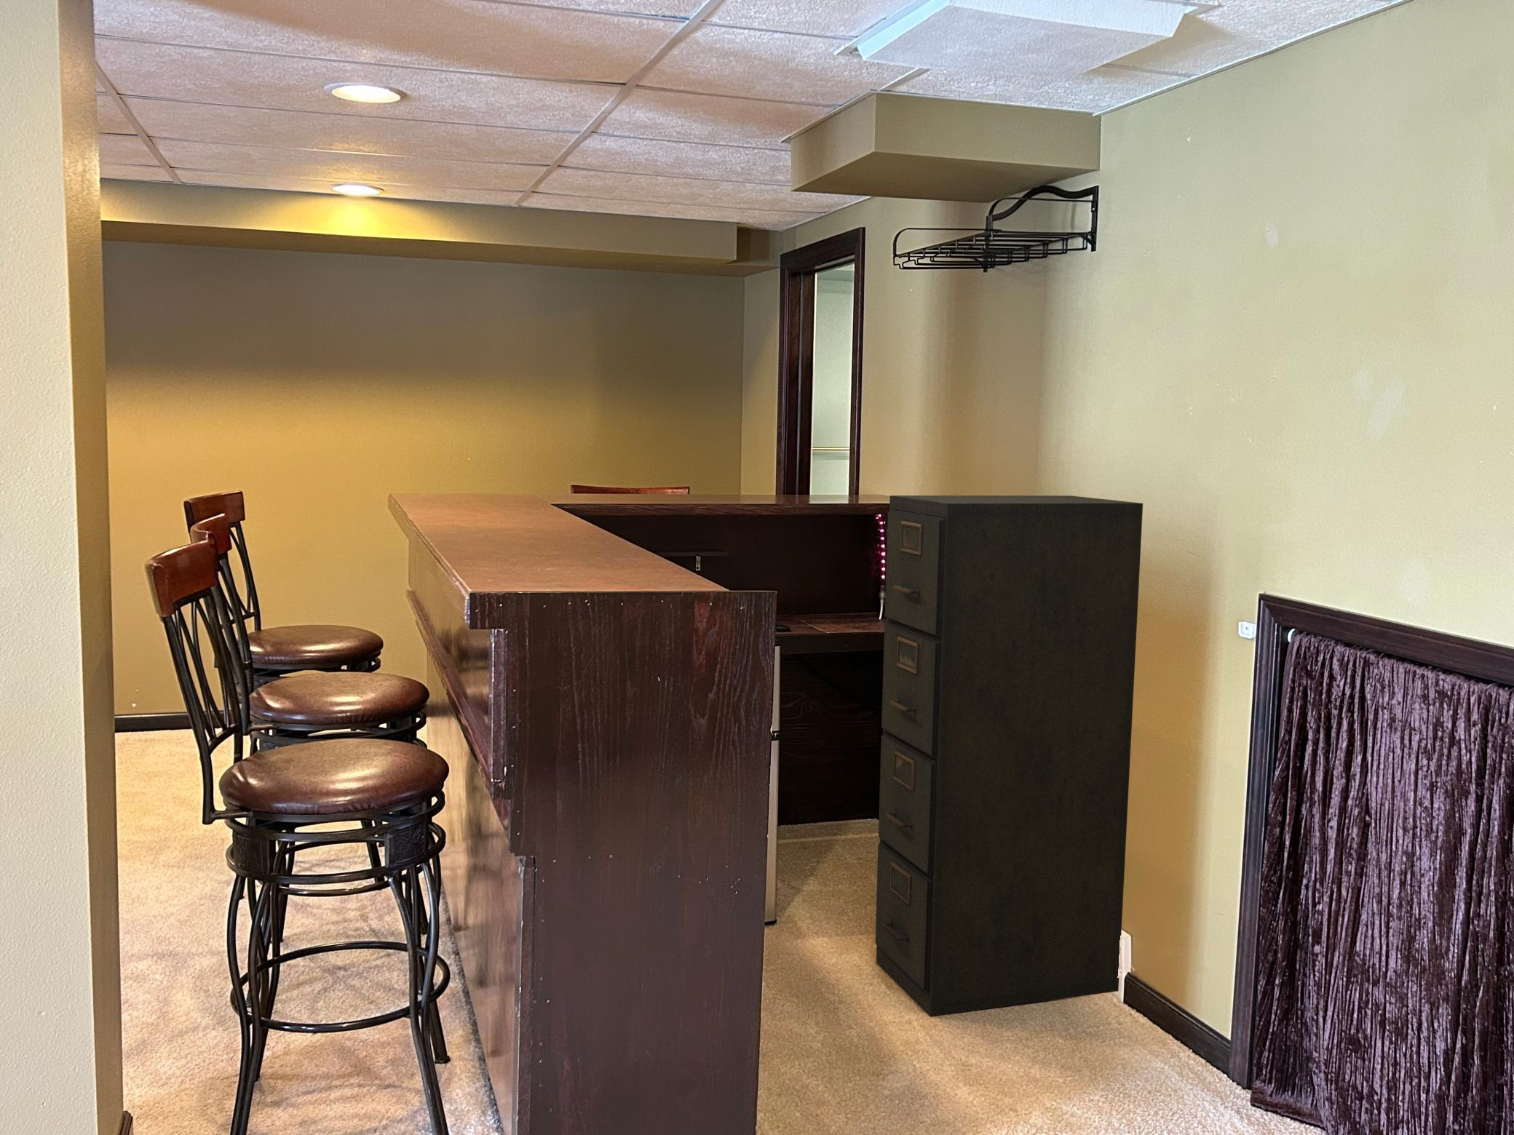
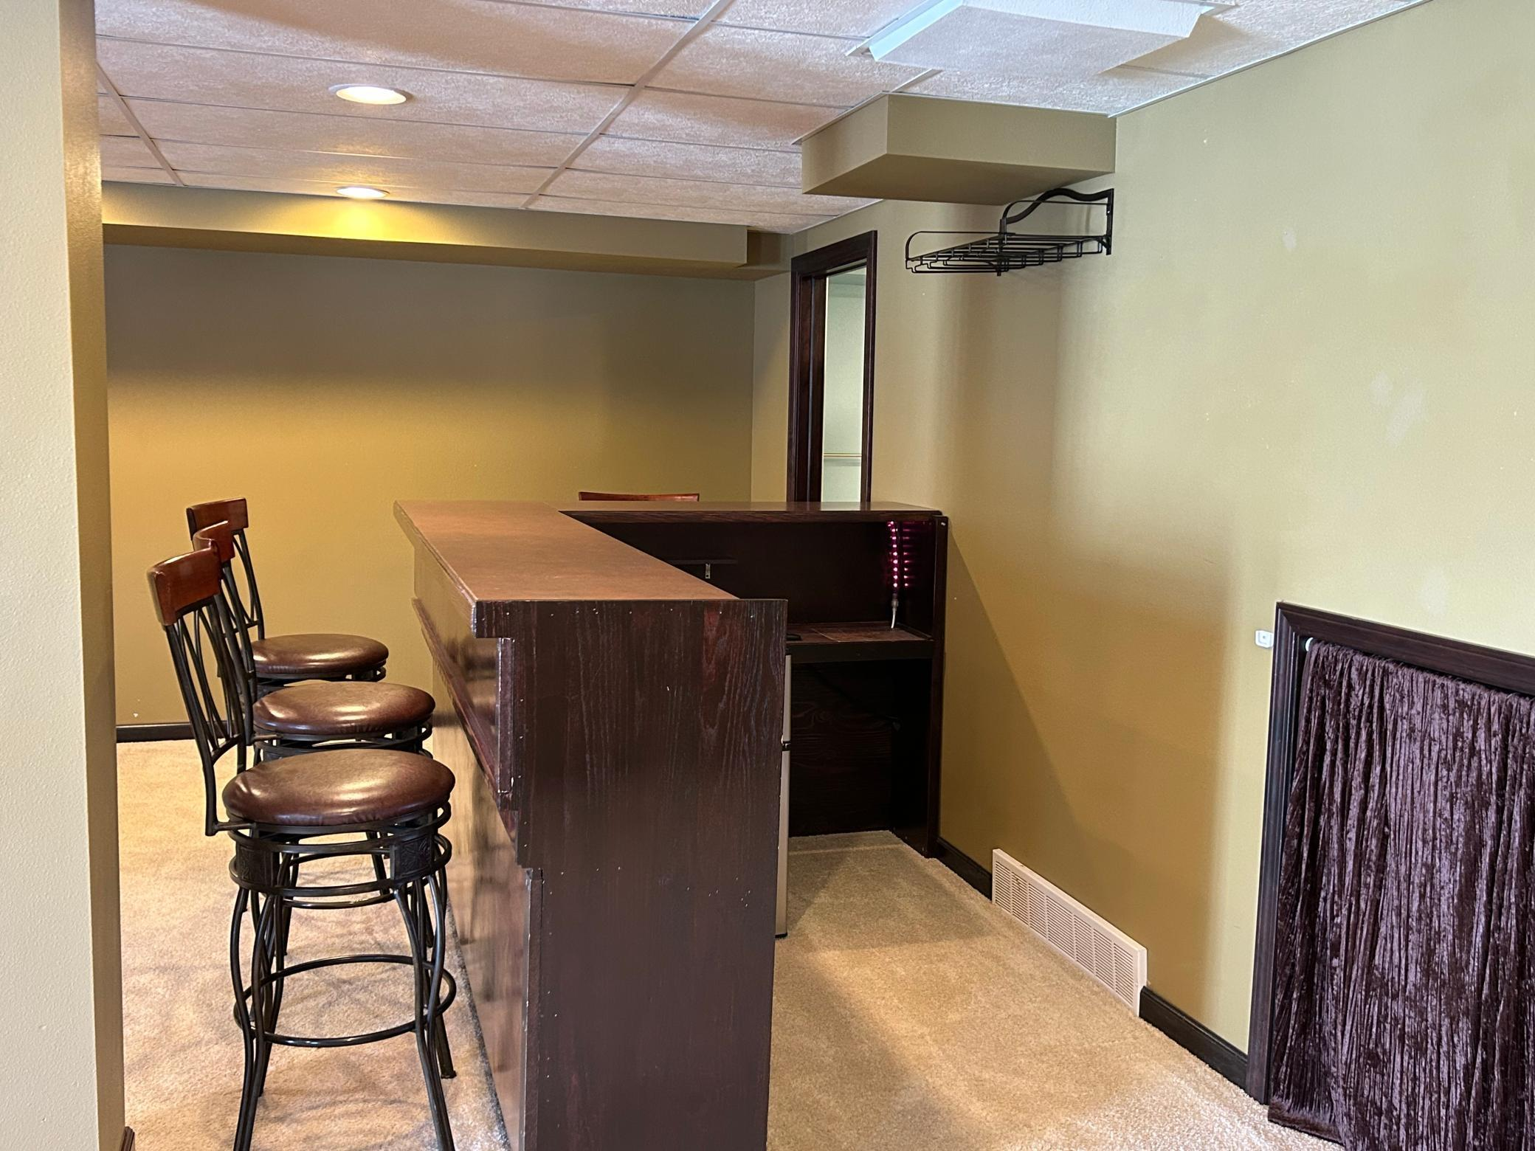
- filing cabinet [874,495,1143,1017]
